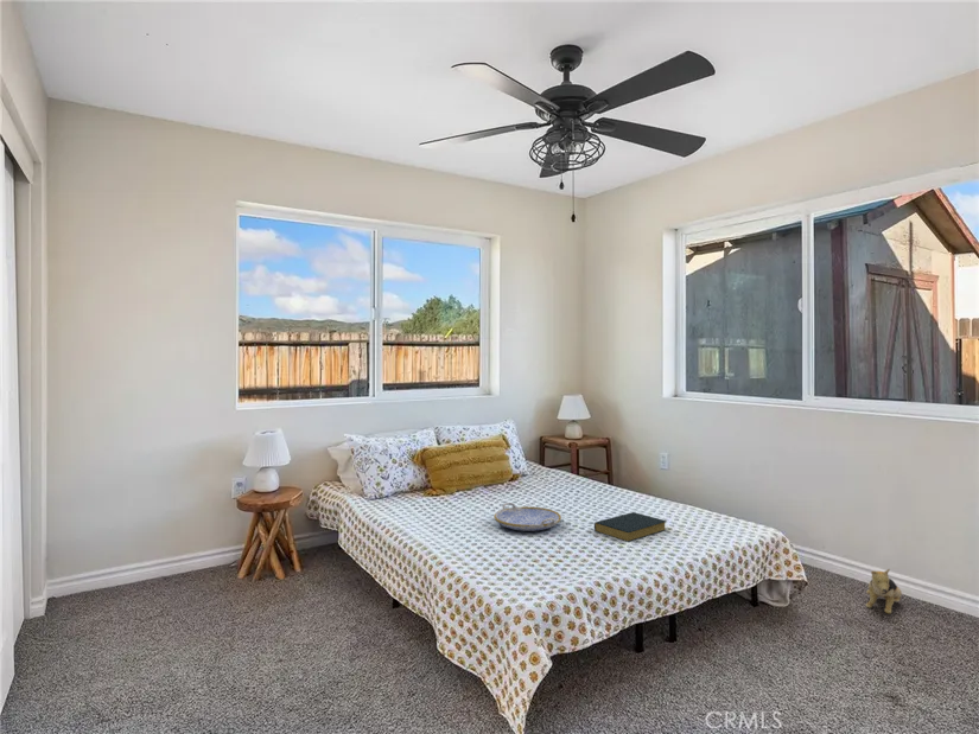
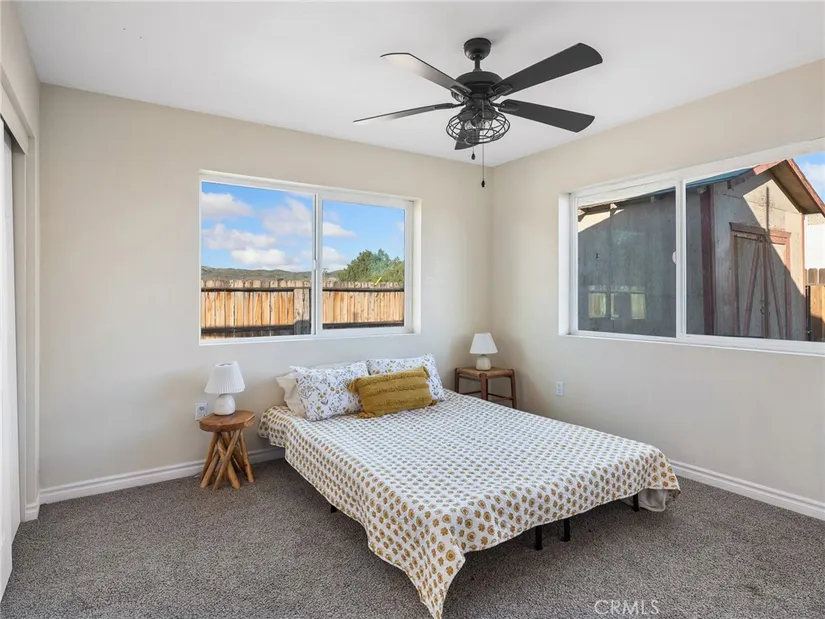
- plush toy [865,568,903,615]
- serving tray [492,502,562,532]
- hardback book [593,511,668,543]
